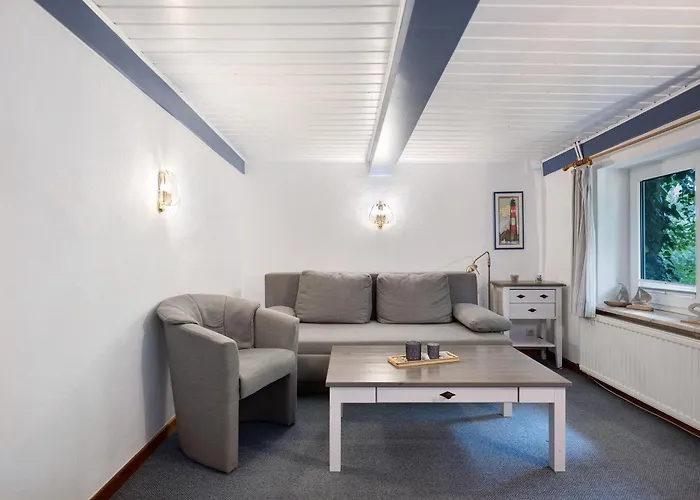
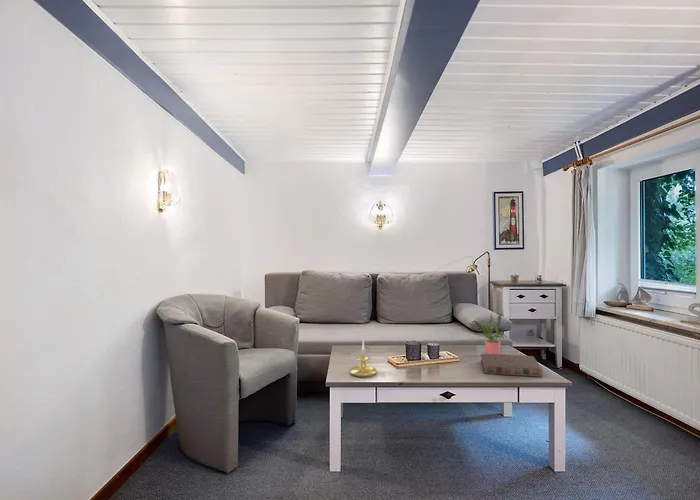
+ potted plant [473,313,504,355]
+ book [480,353,543,378]
+ candle holder [349,339,378,378]
